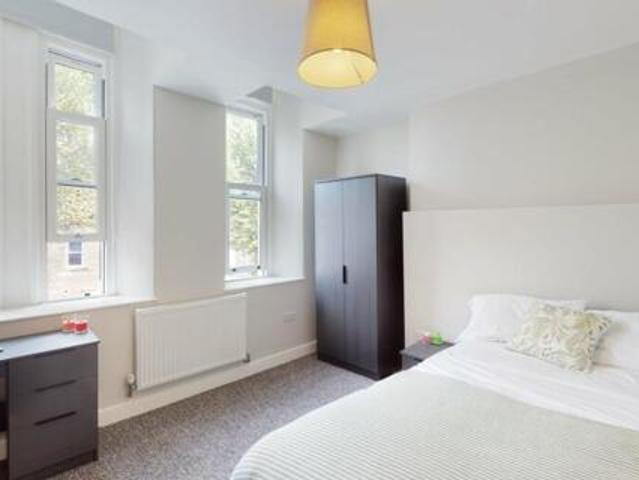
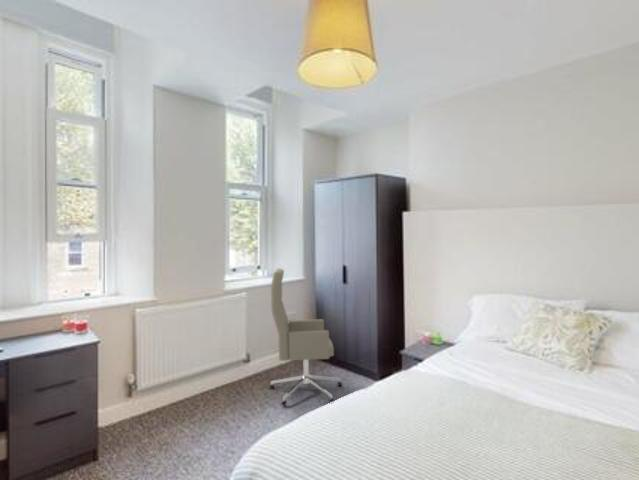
+ office chair [268,267,343,407]
